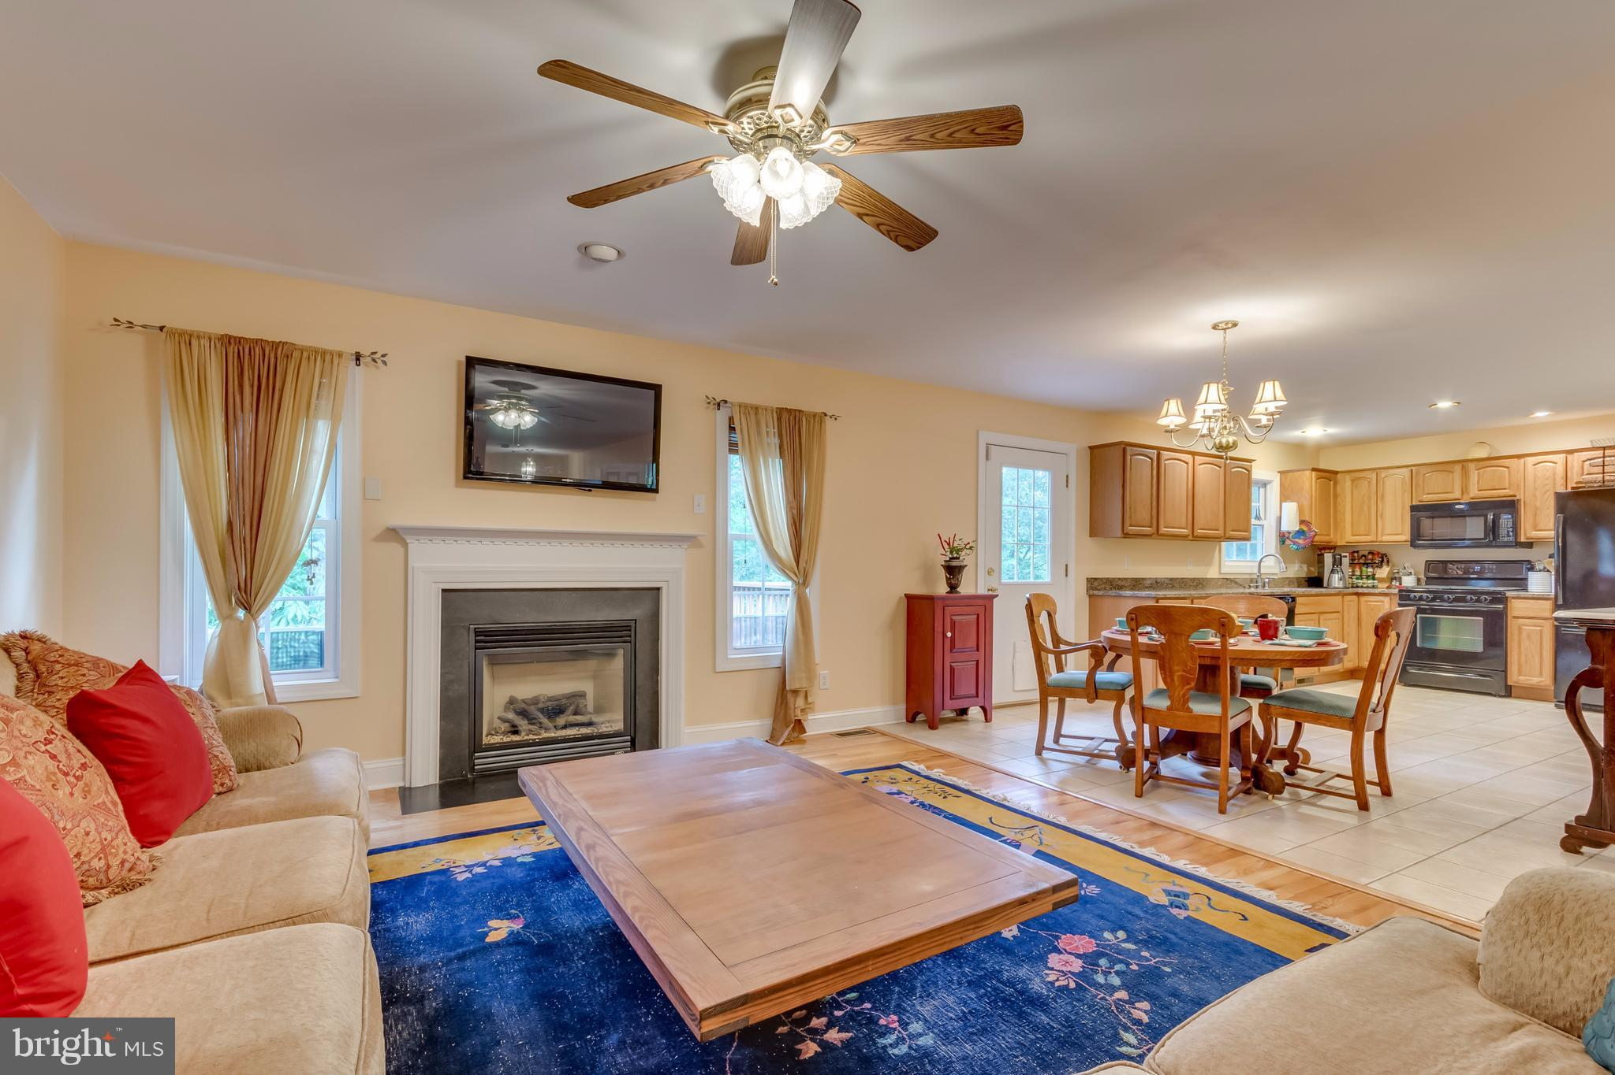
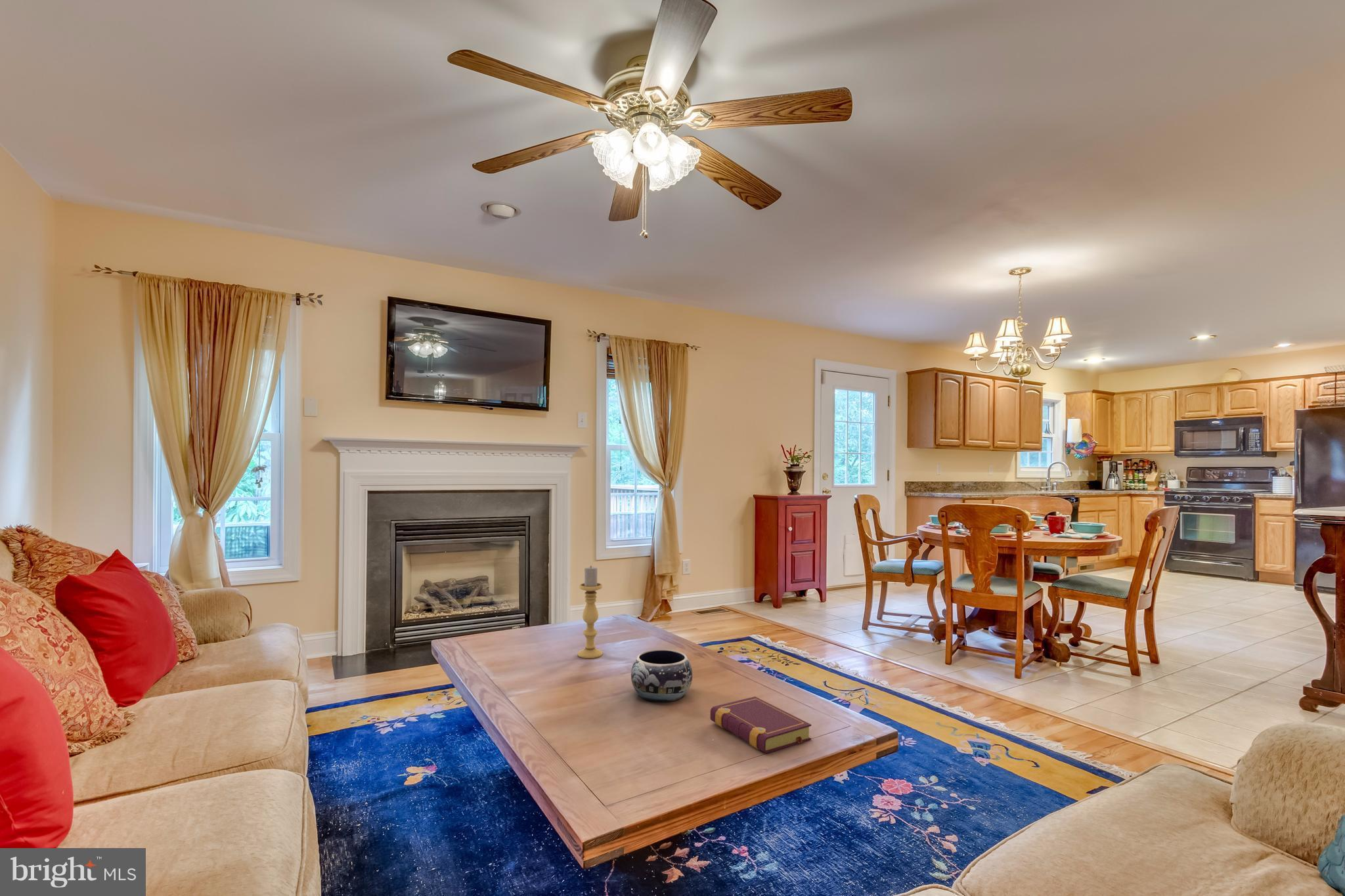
+ decorative bowl [630,649,693,703]
+ book [709,696,812,754]
+ candle holder [577,565,603,659]
